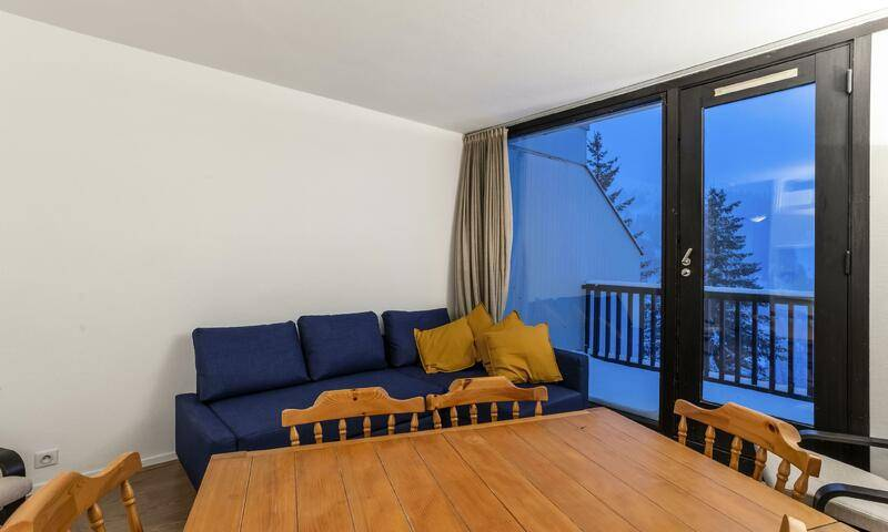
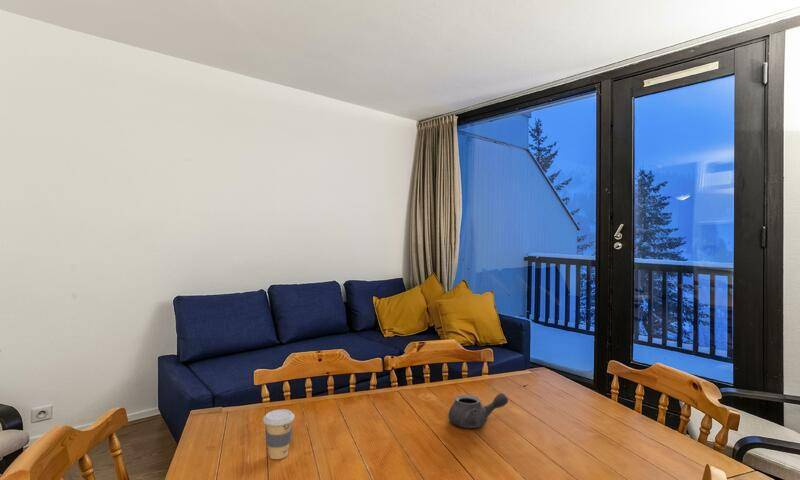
+ teapot [448,392,509,429]
+ coffee cup [262,408,295,460]
